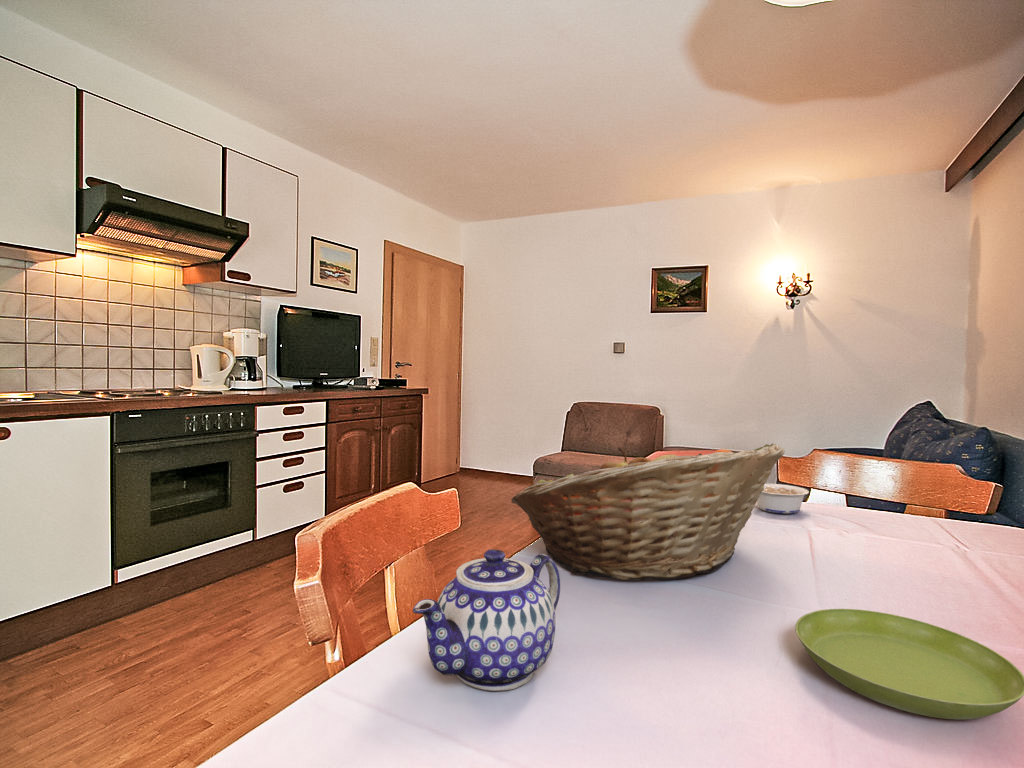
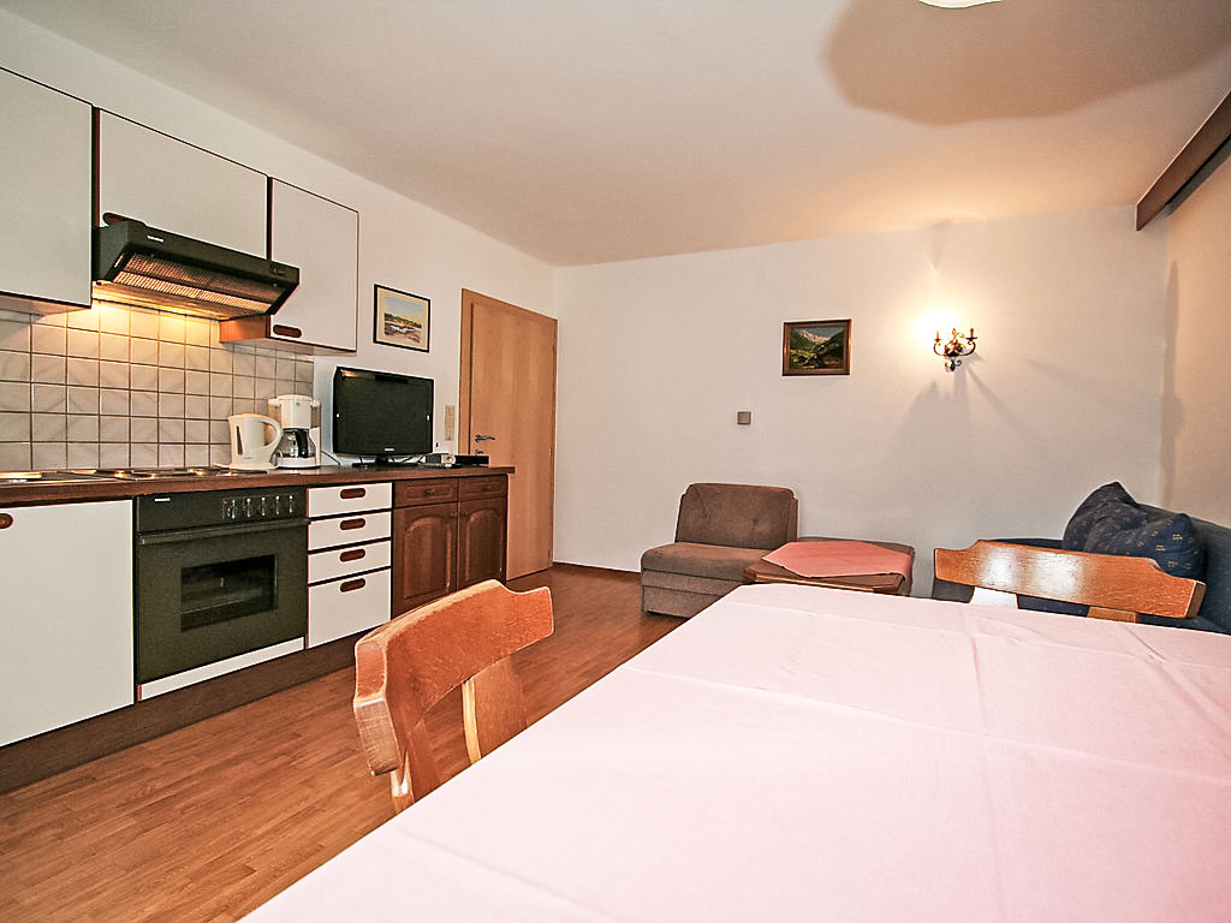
- legume [756,483,810,515]
- saucer [794,608,1024,720]
- fruit basket [510,442,786,581]
- teapot [412,548,561,692]
